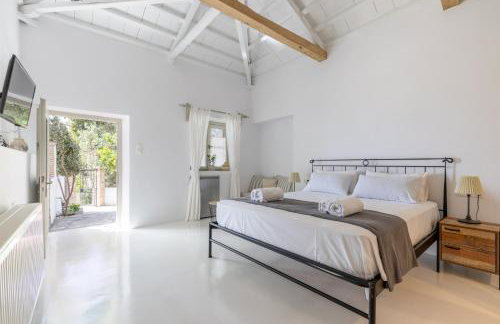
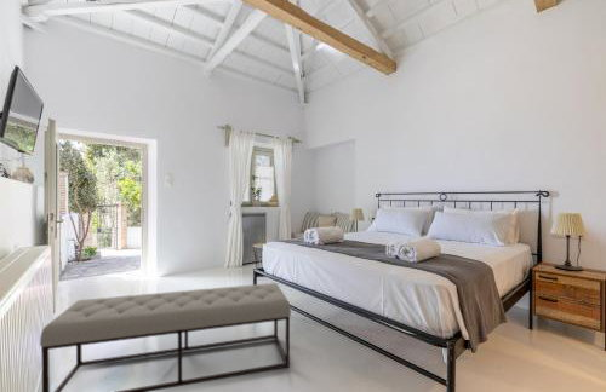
+ bench [39,282,292,392]
